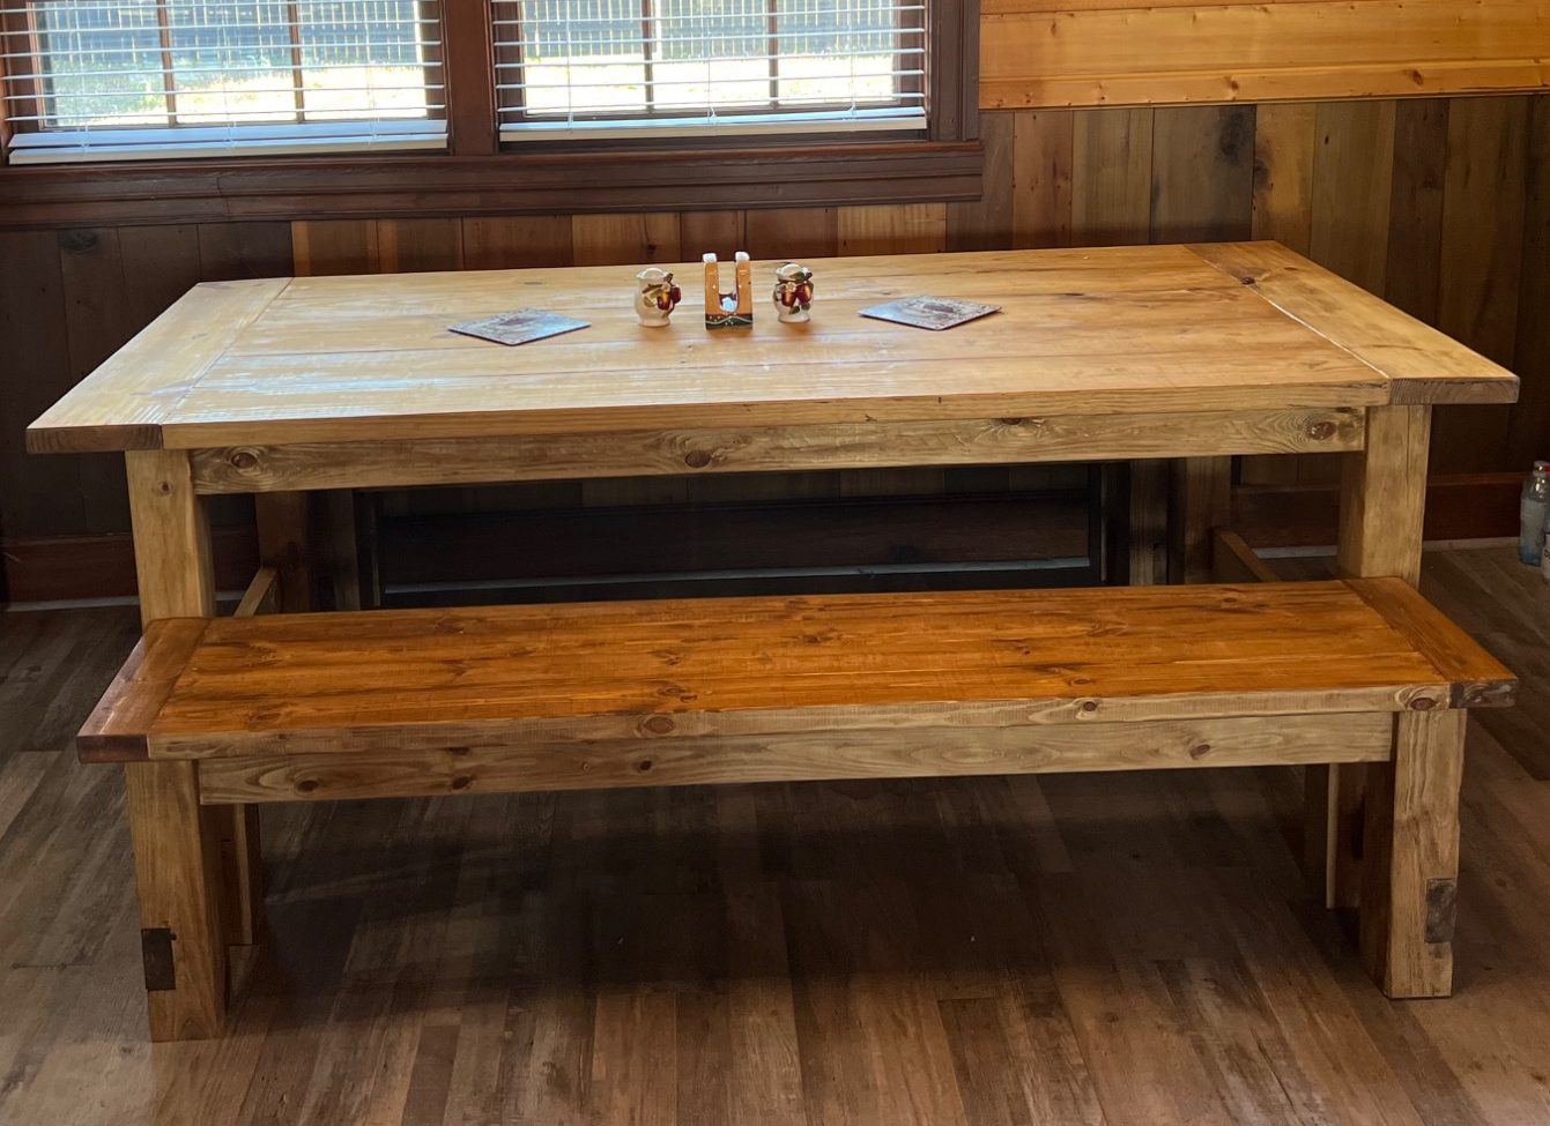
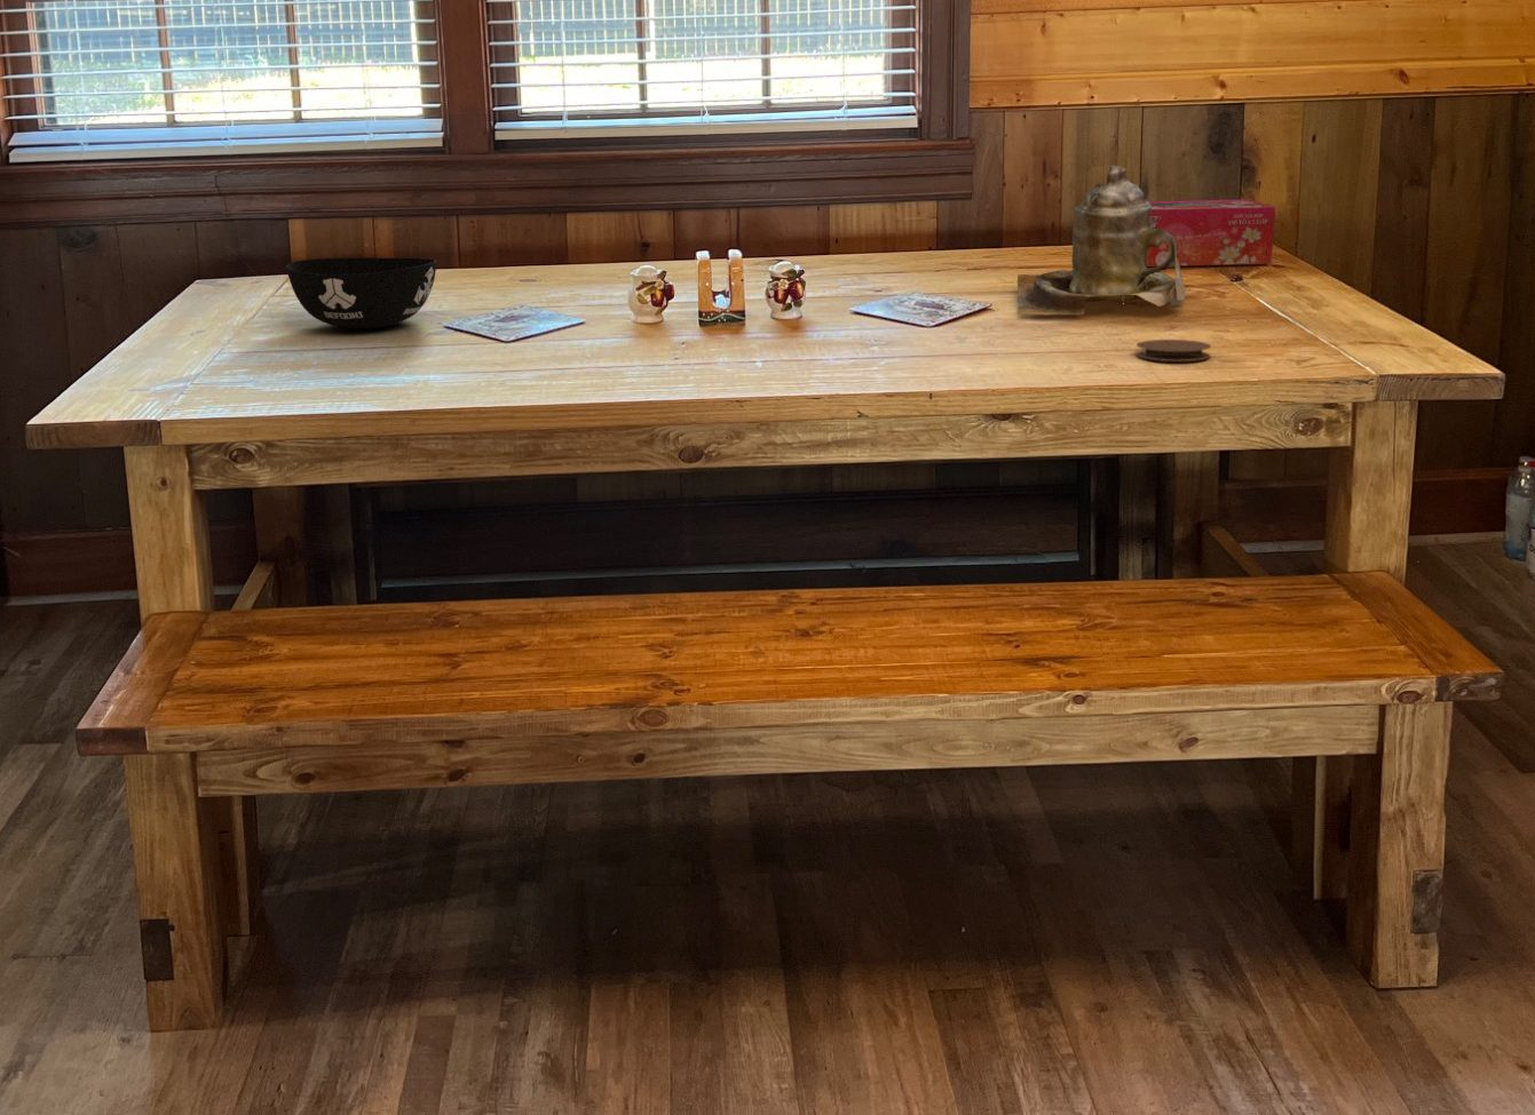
+ tissue box [1145,199,1276,268]
+ bowl [285,256,437,329]
+ coaster [1135,338,1212,362]
+ teapot [1017,164,1186,316]
